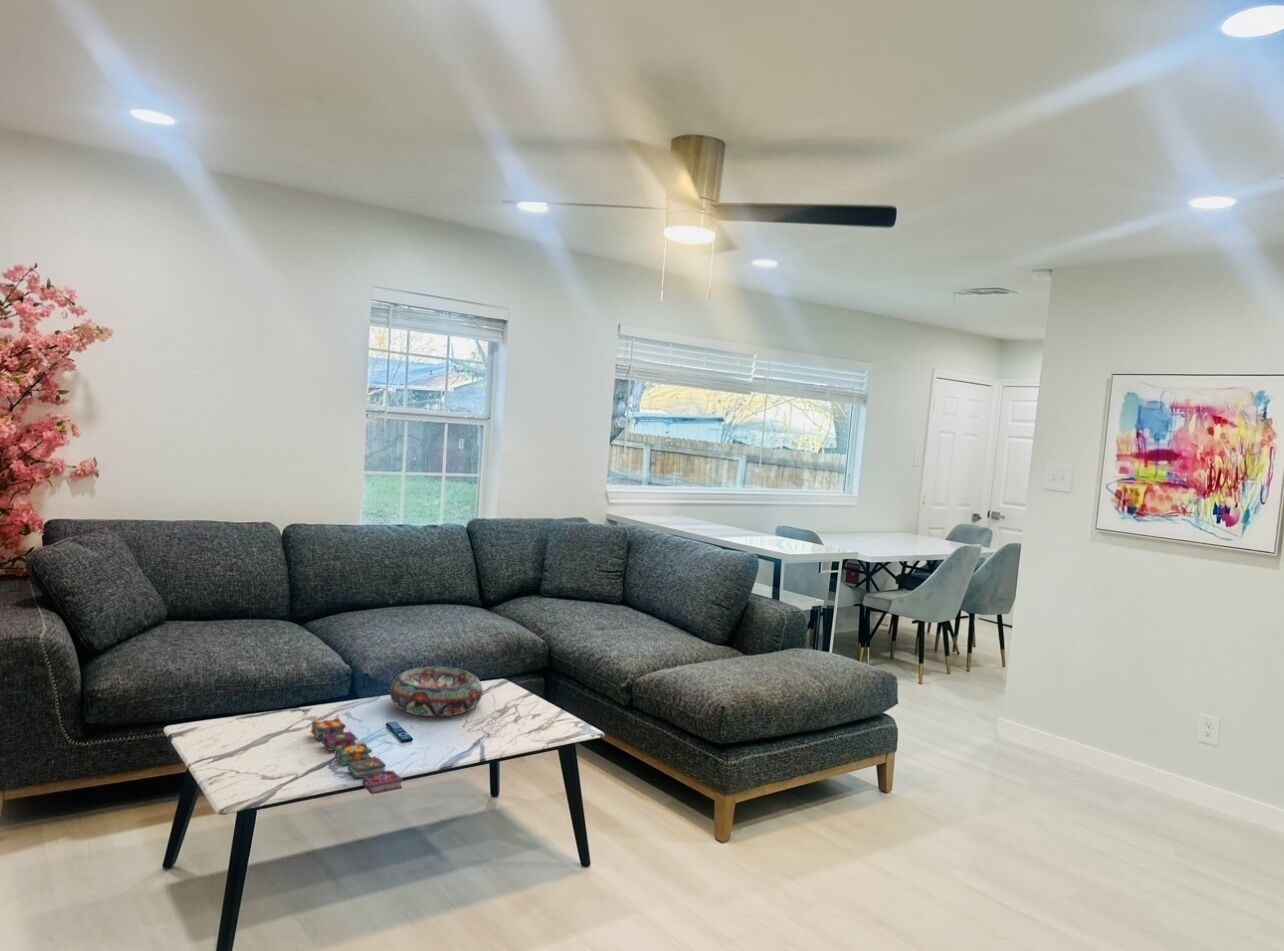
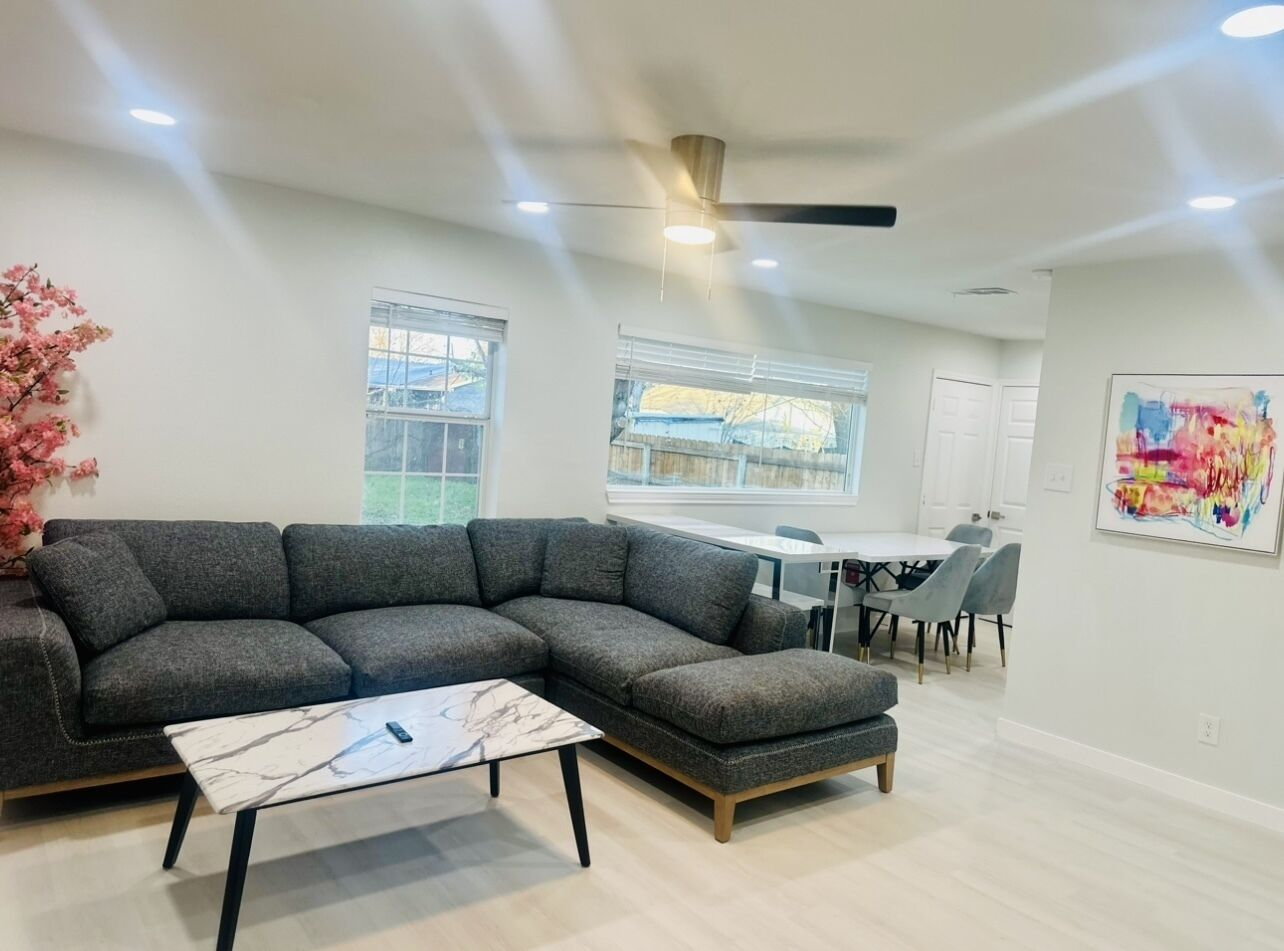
- decorative bowl [389,666,484,717]
- magic books [309,713,404,796]
